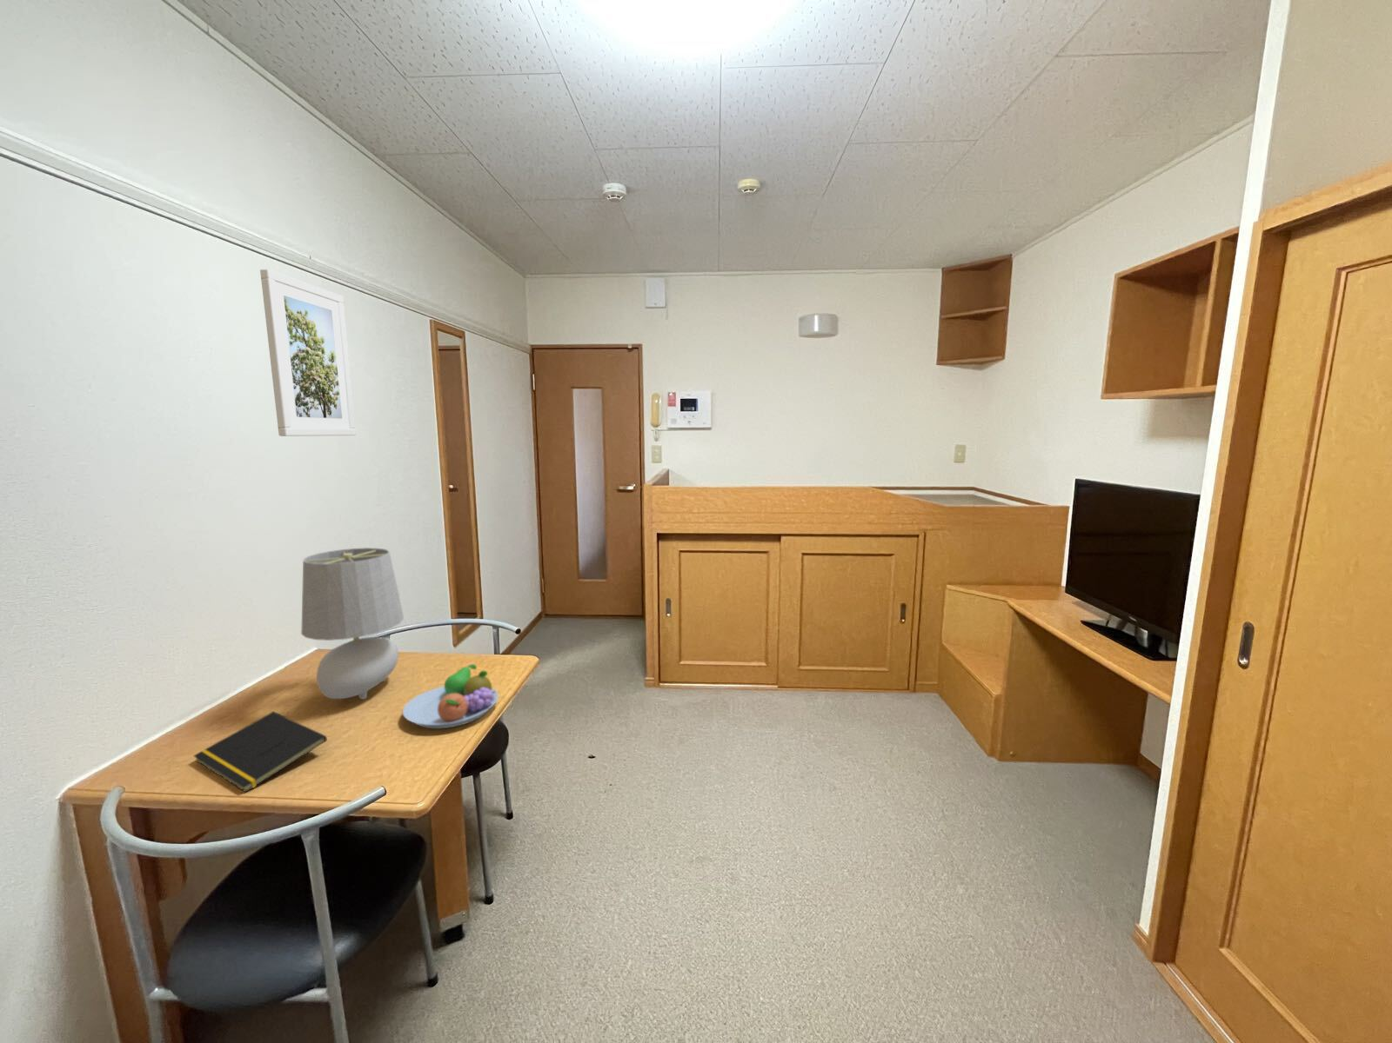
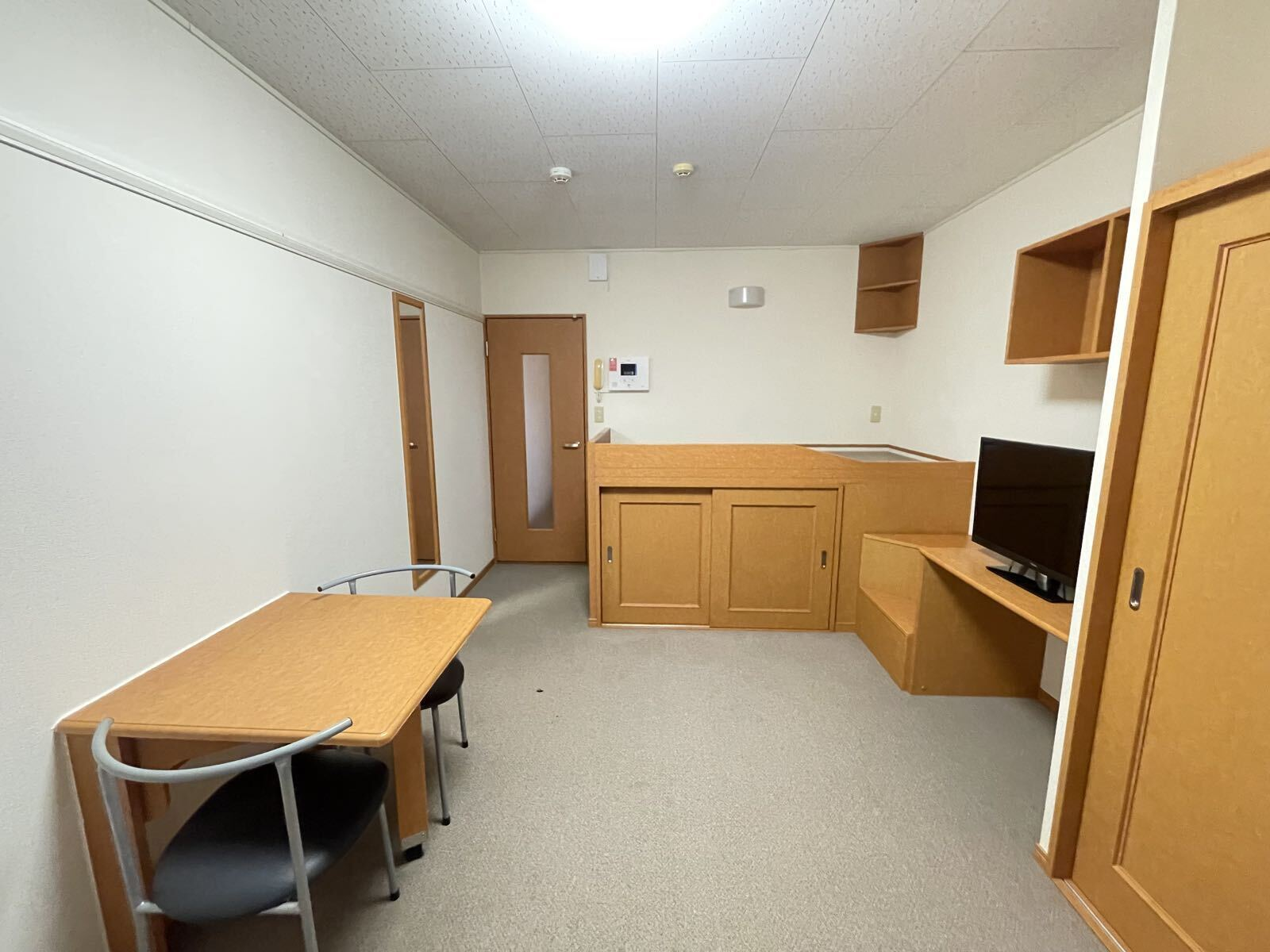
- notepad [192,711,328,793]
- fruit bowl [402,663,500,730]
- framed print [260,268,356,437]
- table lamp [300,547,404,700]
